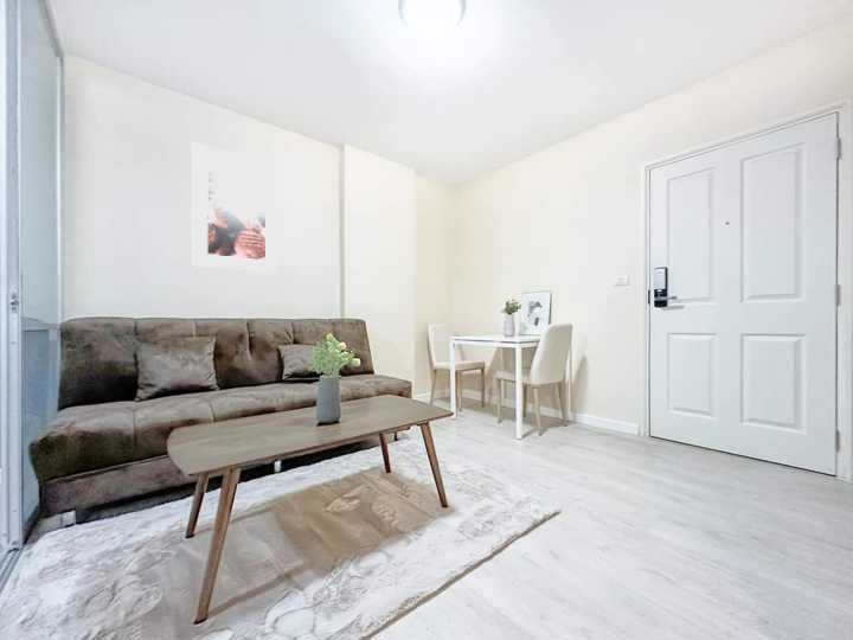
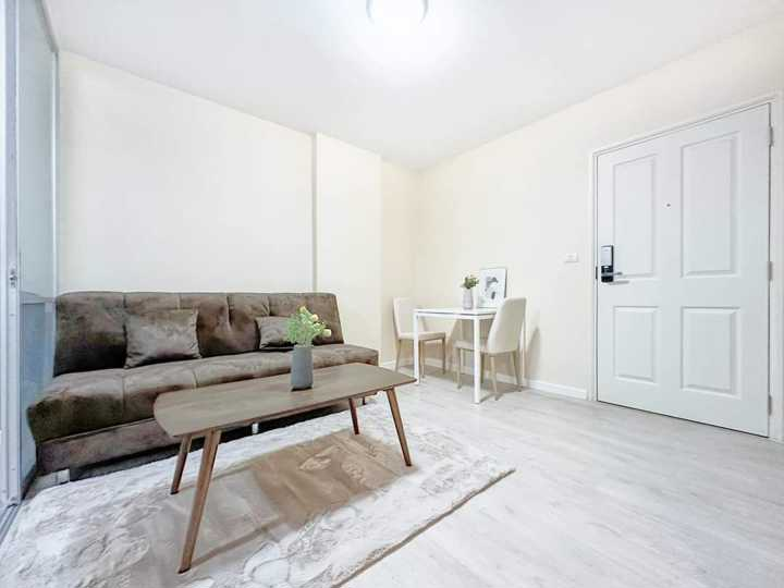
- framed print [191,141,278,274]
